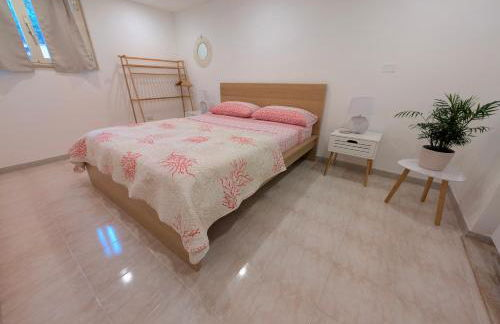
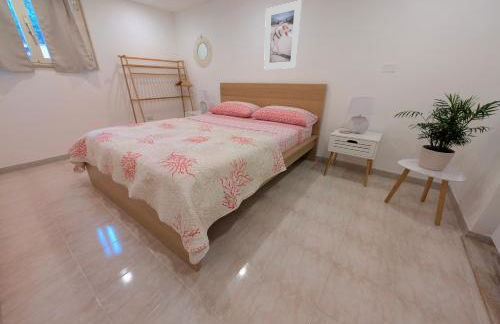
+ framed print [263,0,303,70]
